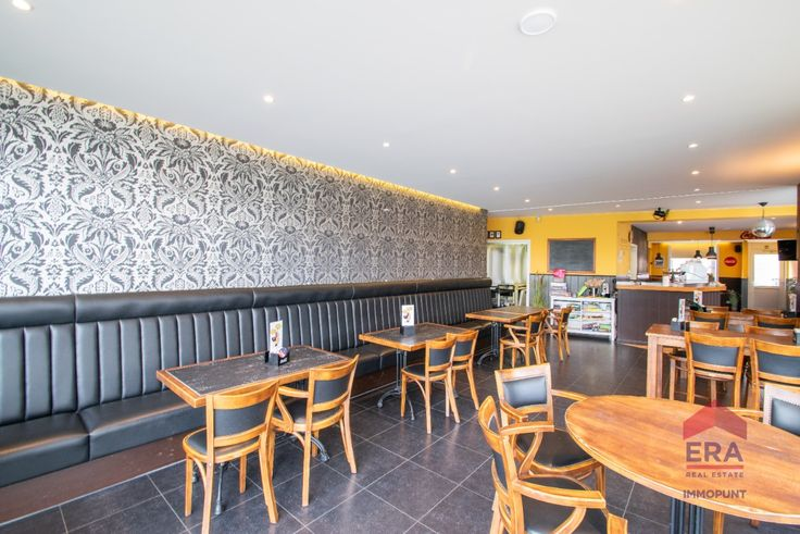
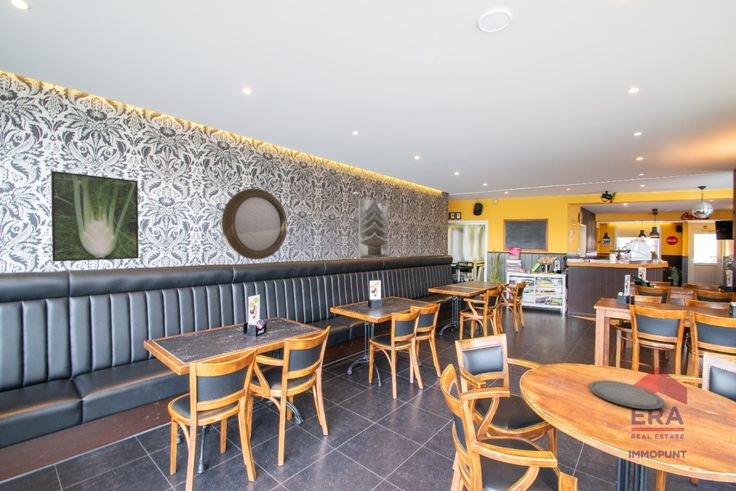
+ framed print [50,170,140,262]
+ home mirror [221,188,288,260]
+ plate [588,380,665,410]
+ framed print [358,197,389,260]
